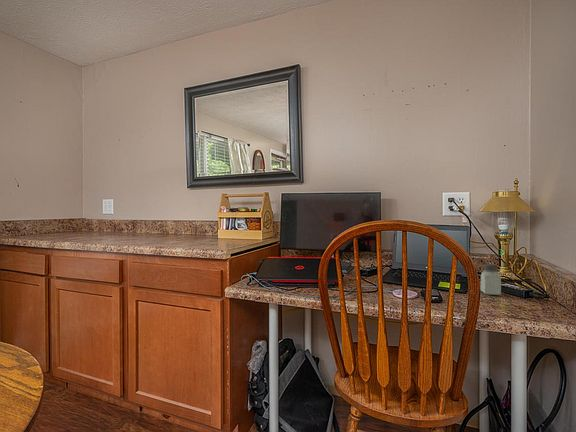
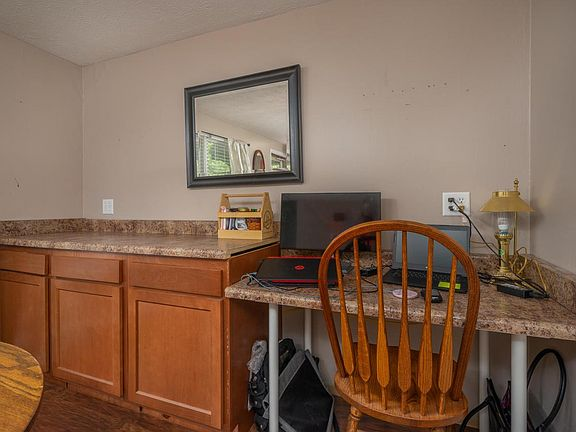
- saltshaker [480,263,502,296]
